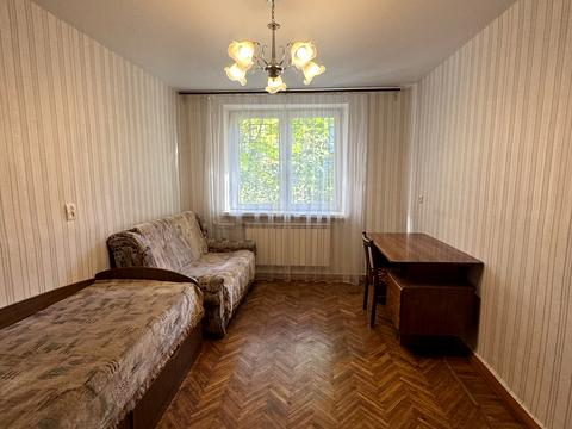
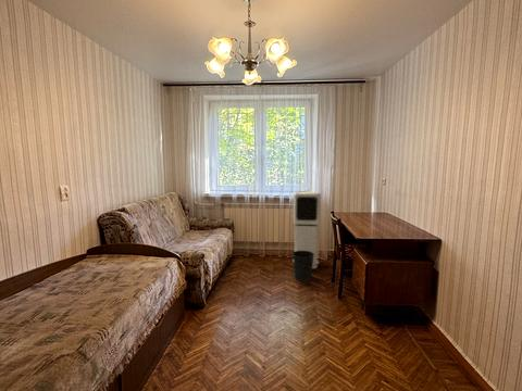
+ wastebasket [291,251,314,282]
+ air purifier [291,190,322,269]
